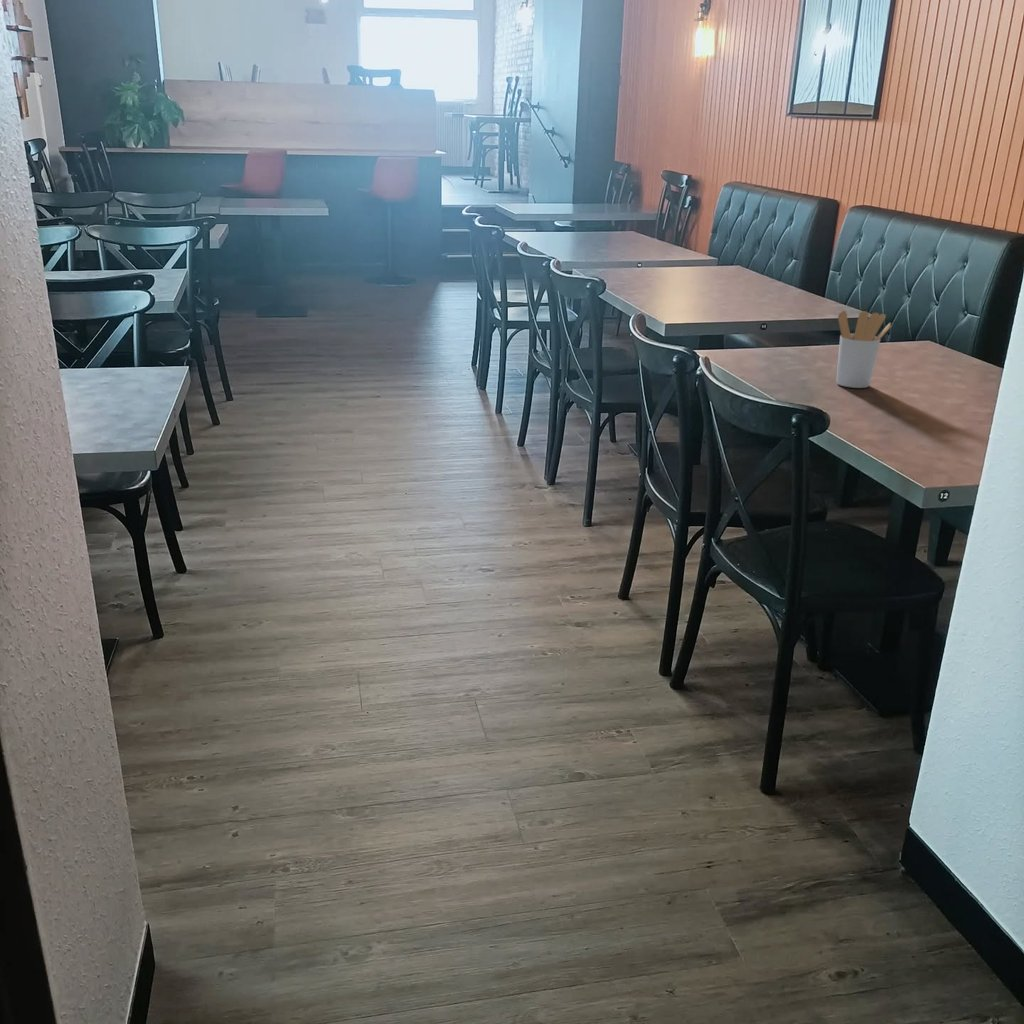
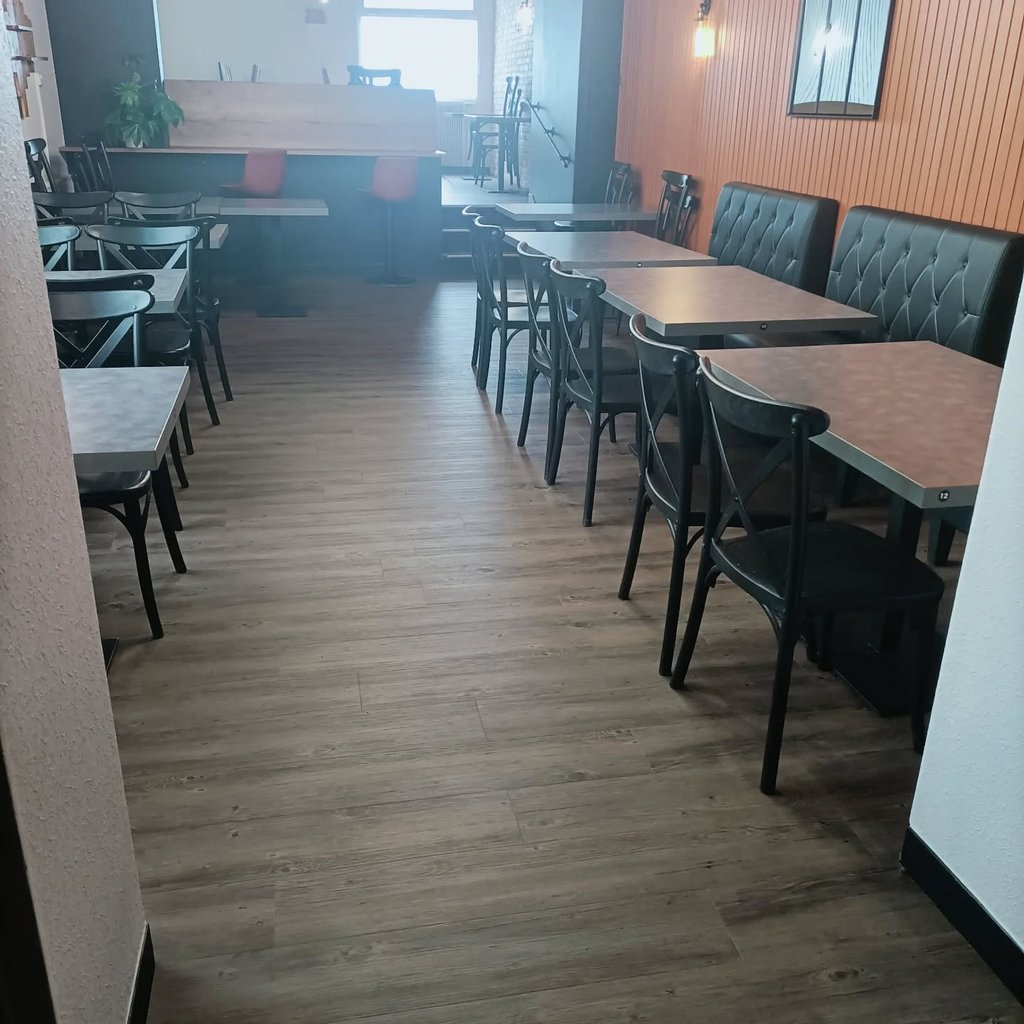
- utensil holder [835,310,892,389]
